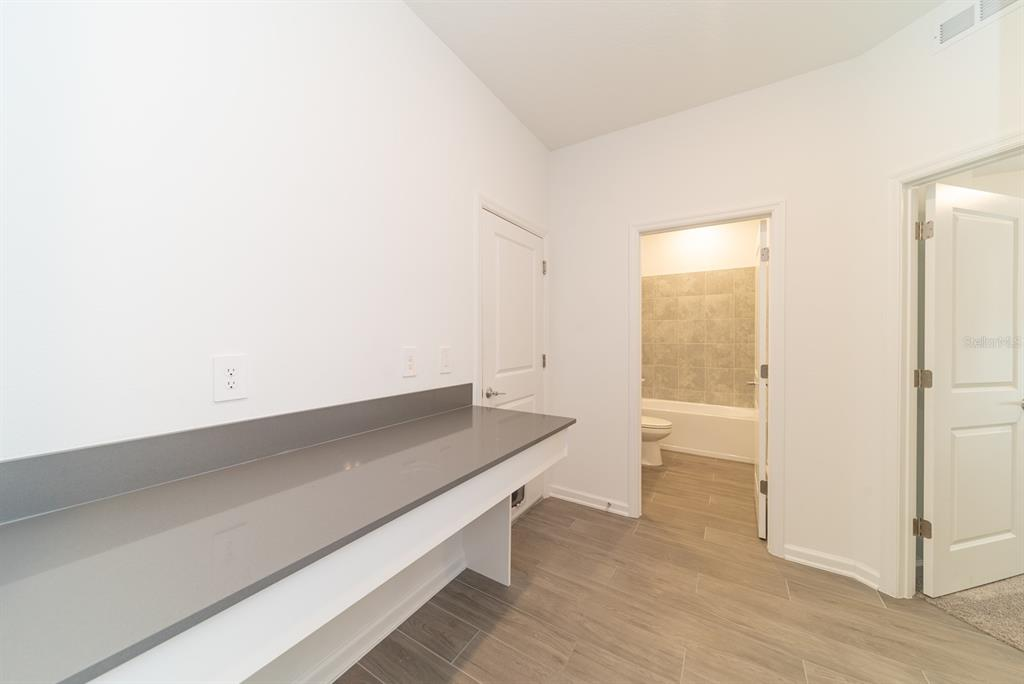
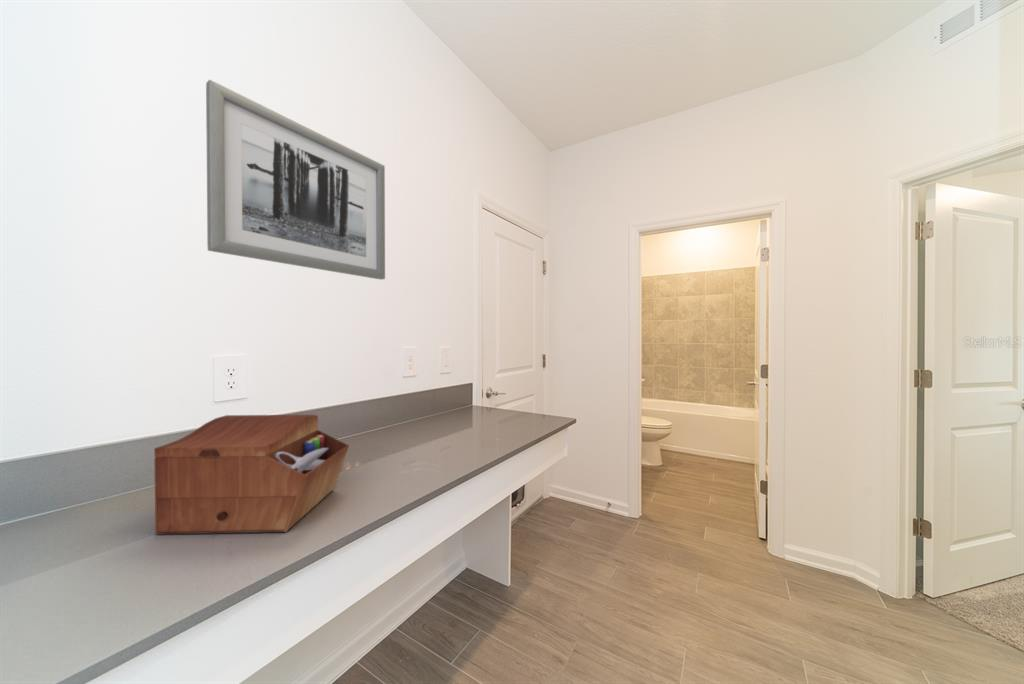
+ sewing box [153,414,350,536]
+ wall art [205,78,386,281]
